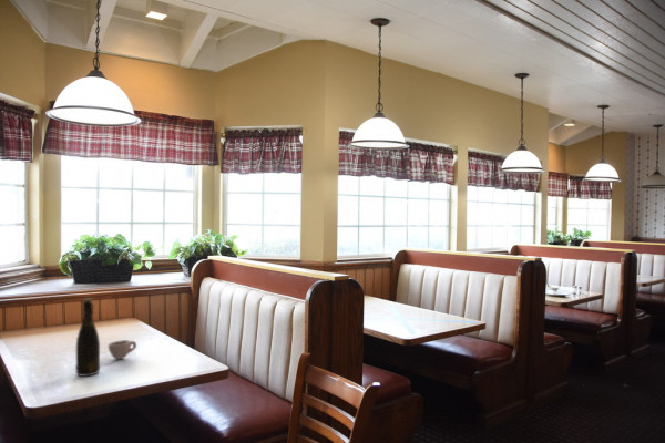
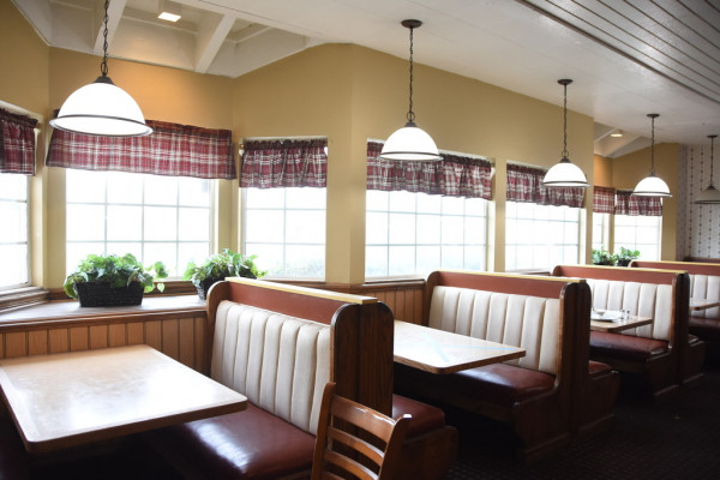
- cup [106,339,137,360]
- bottle [75,298,101,378]
